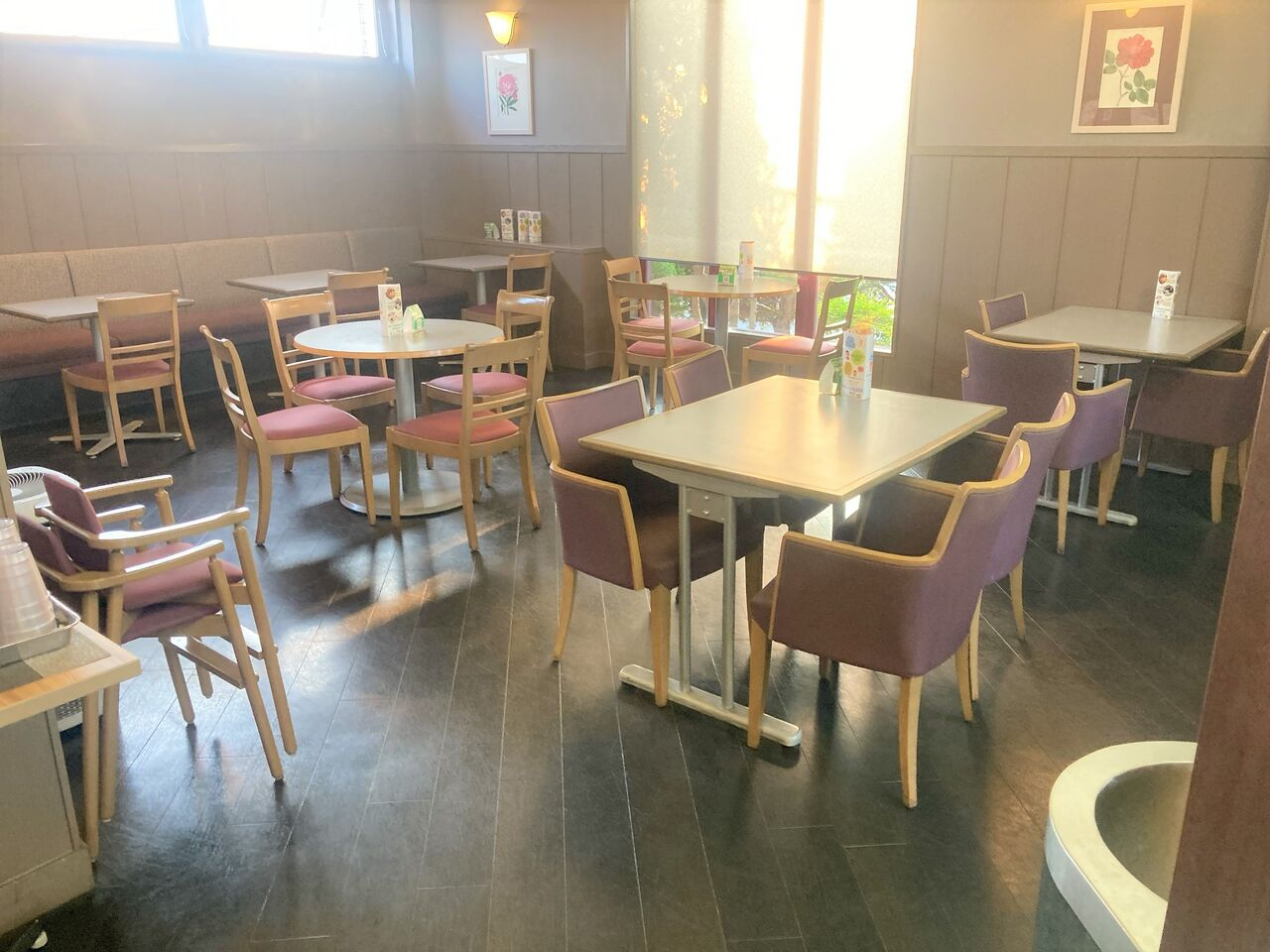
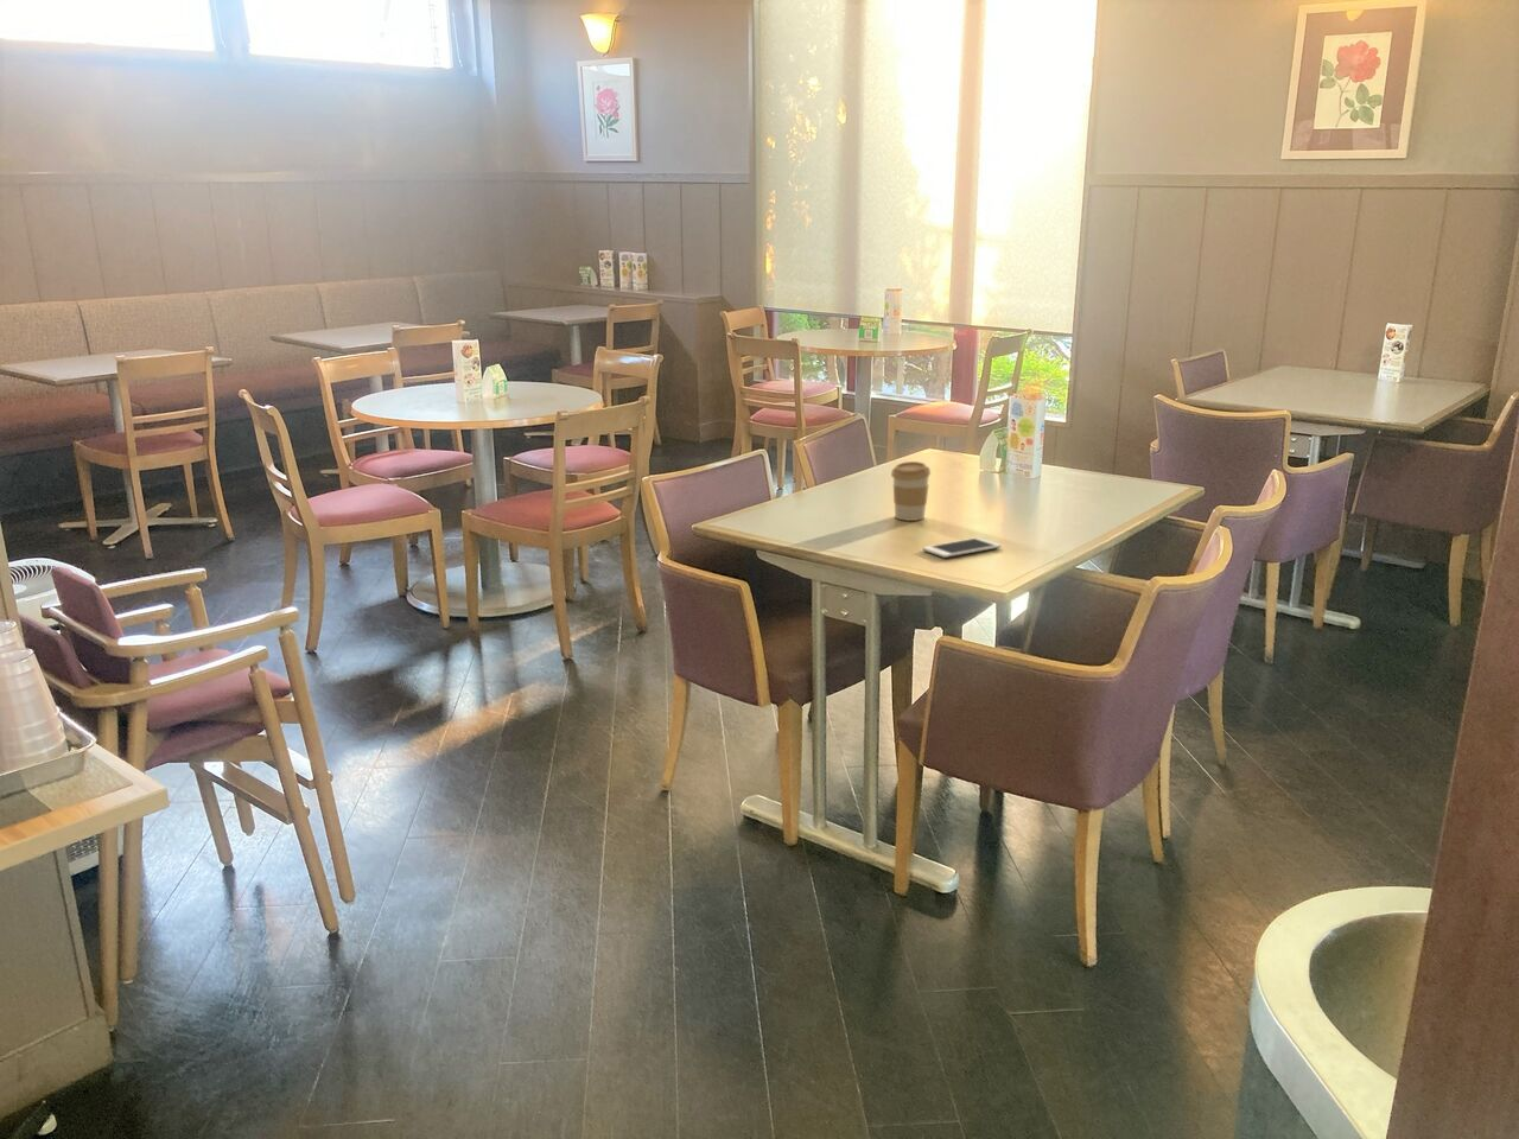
+ cell phone [922,536,1001,559]
+ coffee cup [890,461,932,522]
